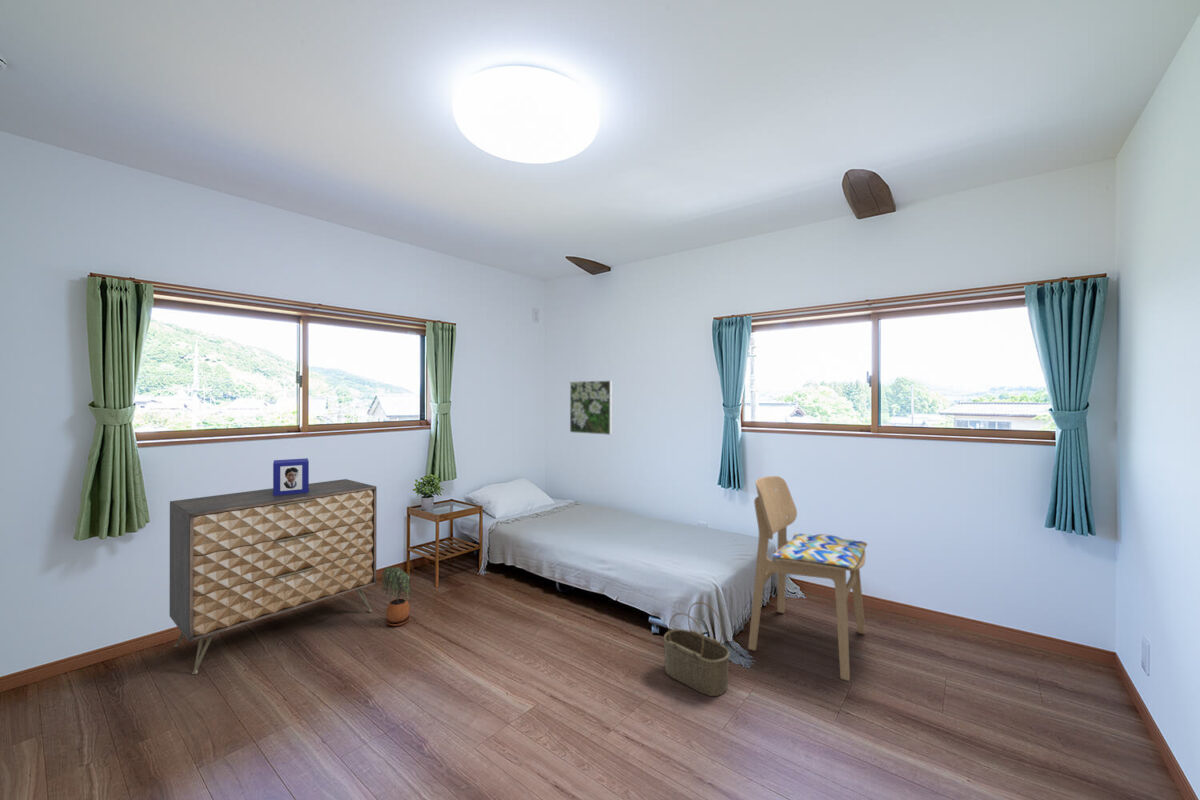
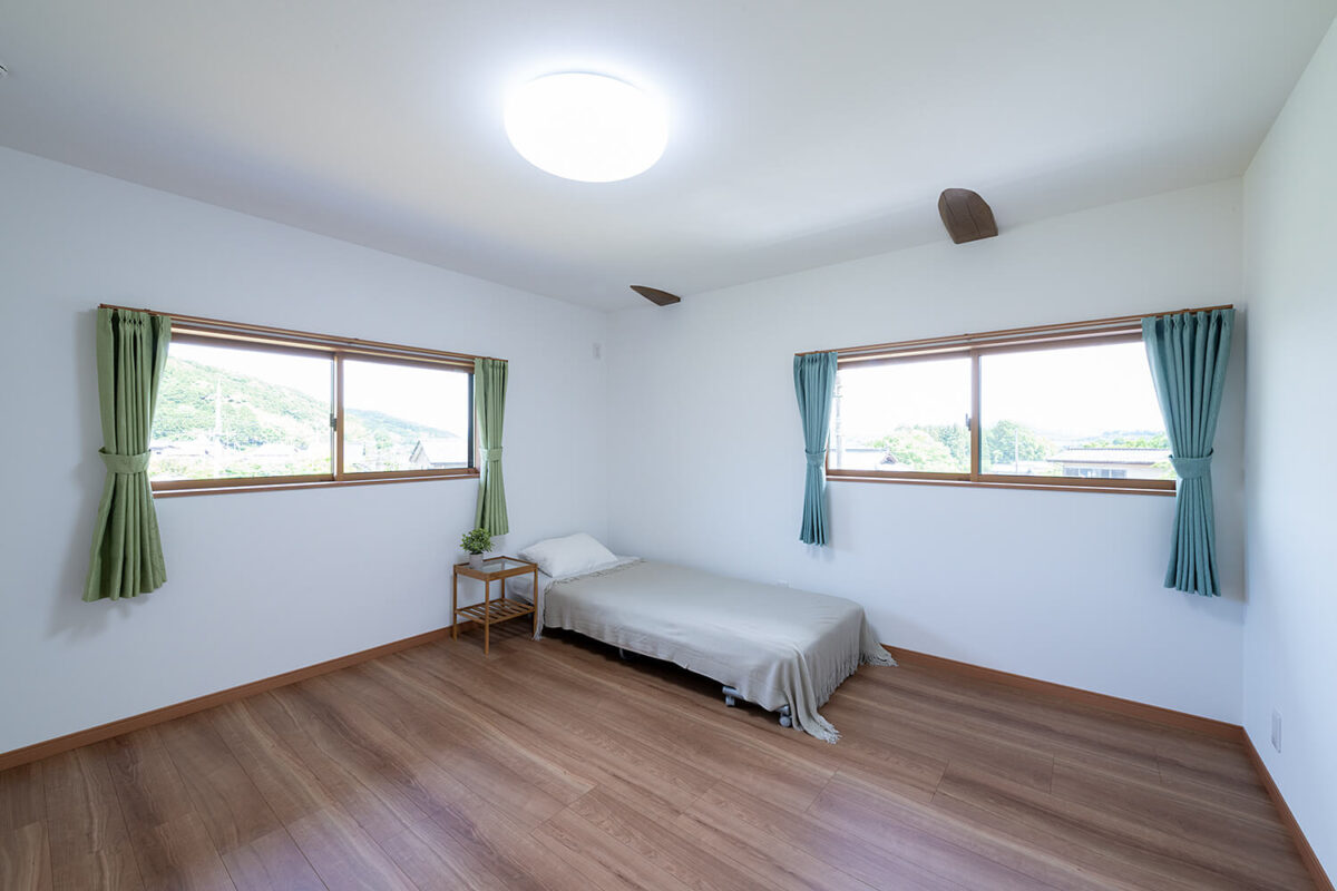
- potted plant [380,566,413,627]
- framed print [569,380,613,436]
- dresser [169,478,378,675]
- photo frame [272,457,310,496]
- dining chair [747,475,868,682]
- wicker basket [663,601,731,697]
